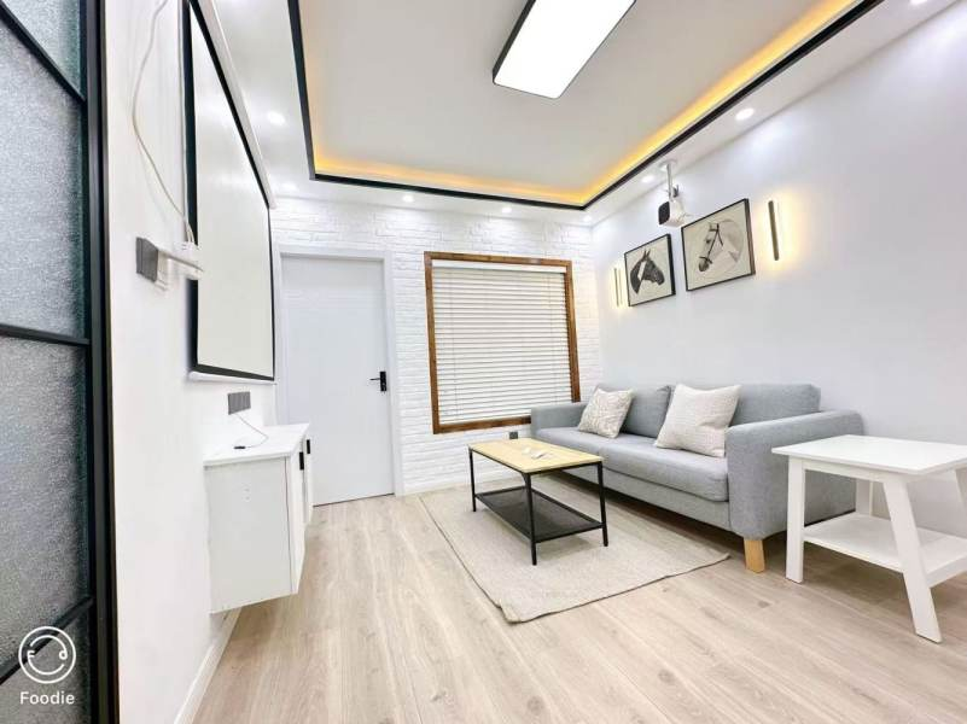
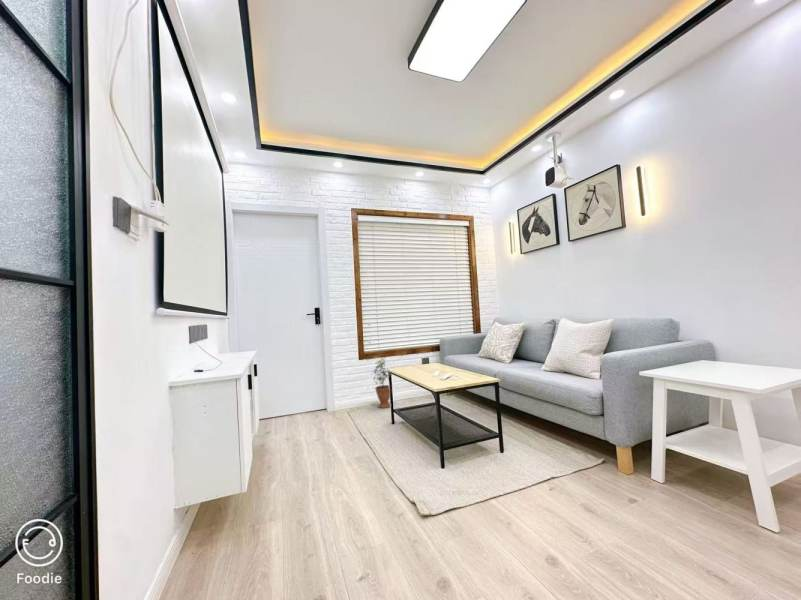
+ potted plant [370,358,391,409]
